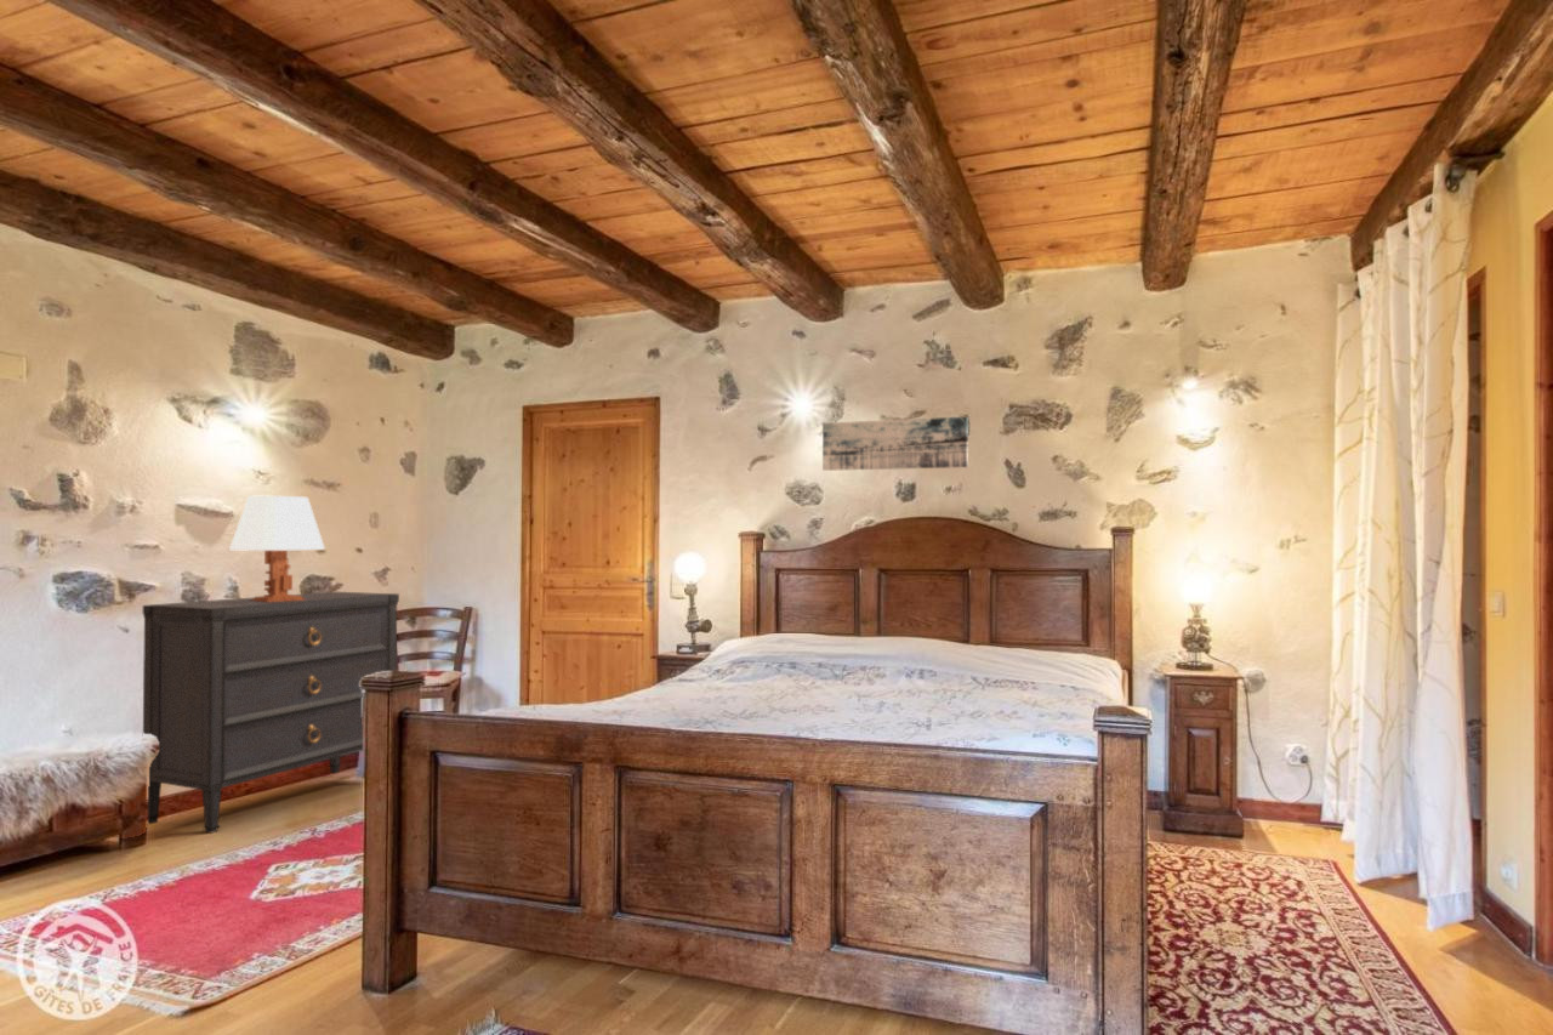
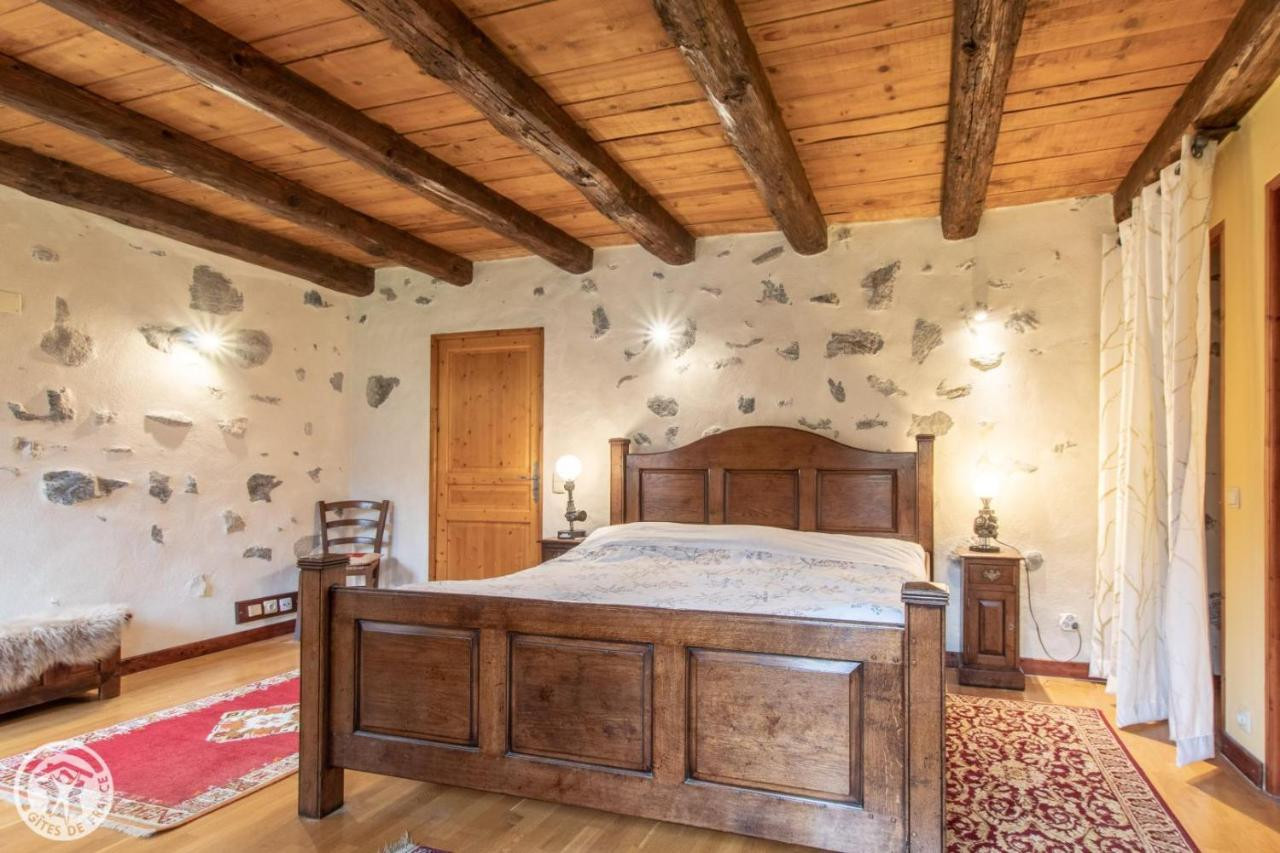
- table lamp [228,495,326,602]
- dresser [142,591,400,835]
- wall art [821,416,969,472]
